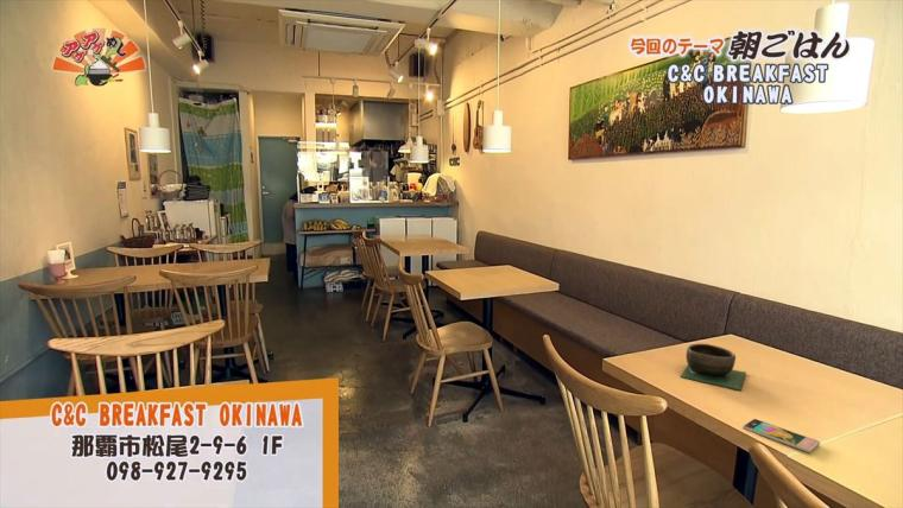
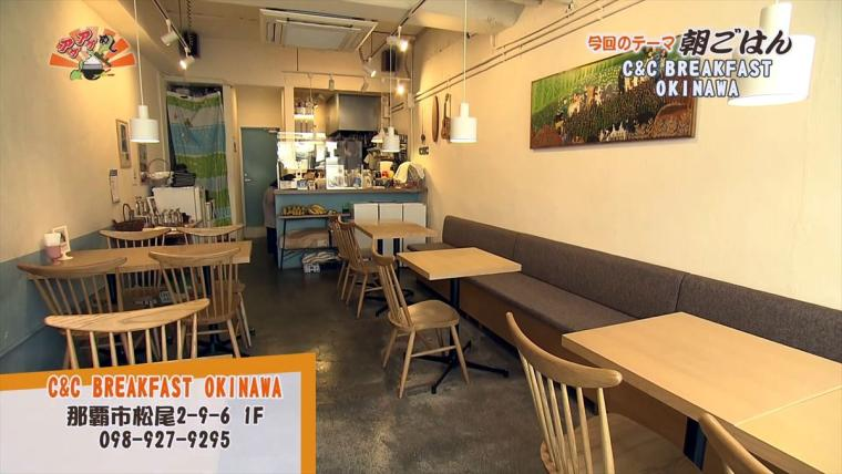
- smartphone [741,418,821,453]
- bowl [678,343,747,392]
